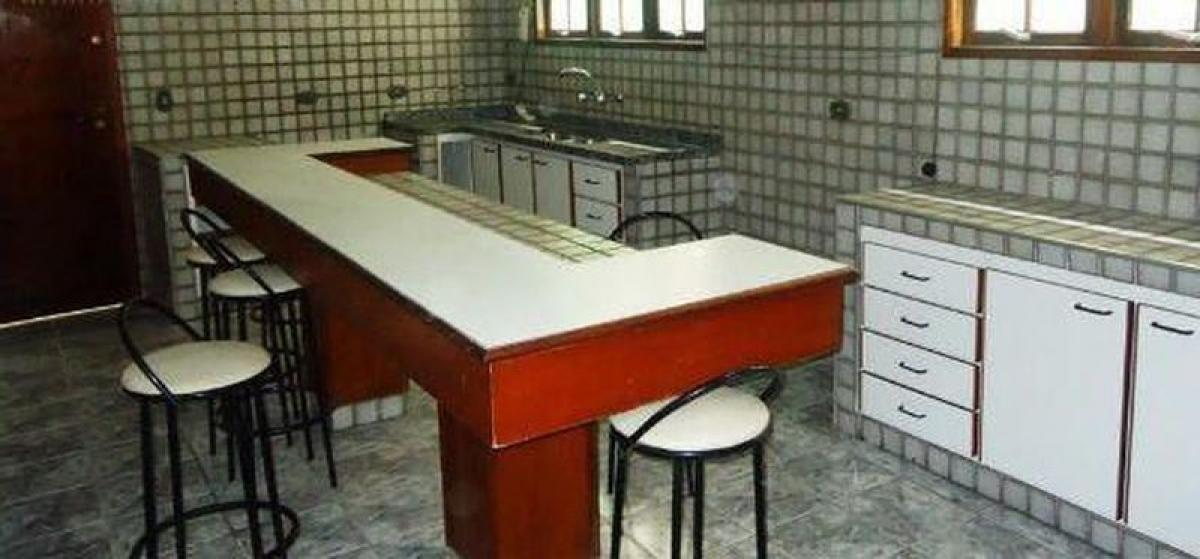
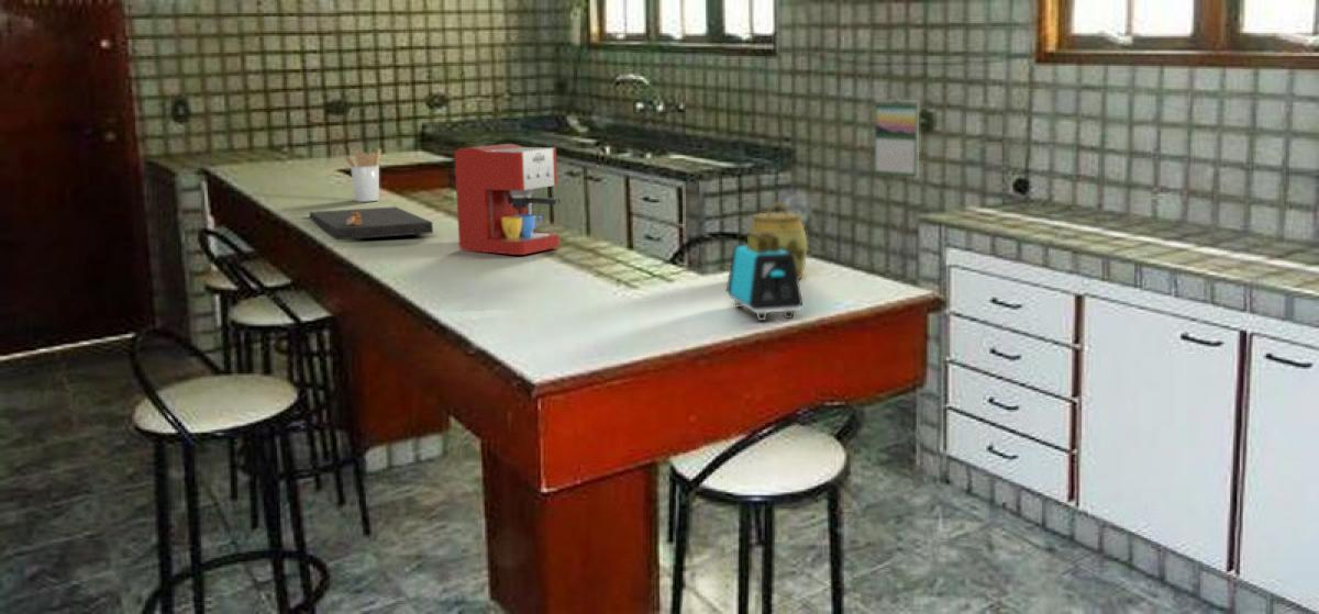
+ jar [749,200,808,280]
+ utensil holder [344,147,381,203]
+ cutting board [309,205,434,241]
+ coffee maker [453,143,562,256]
+ toaster [725,233,803,322]
+ calendar [873,98,920,179]
